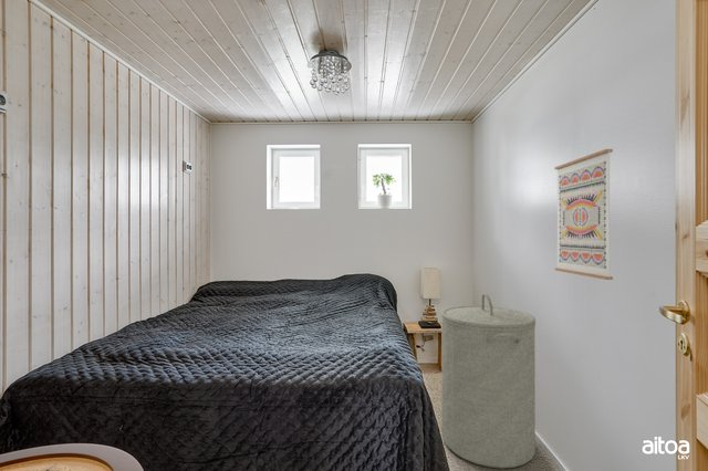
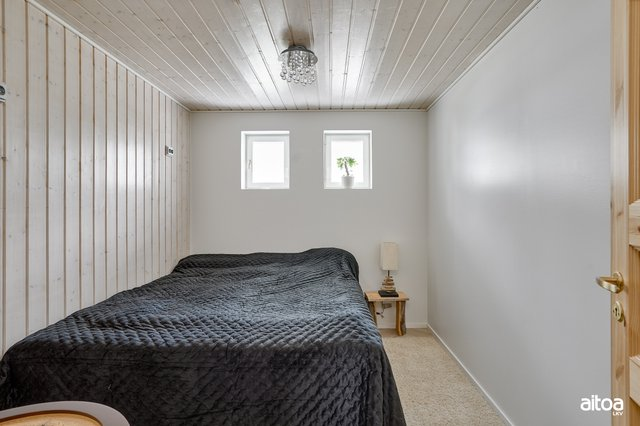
- wall art [554,148,614,281]
- laundry hamper [440,292,537,469]
